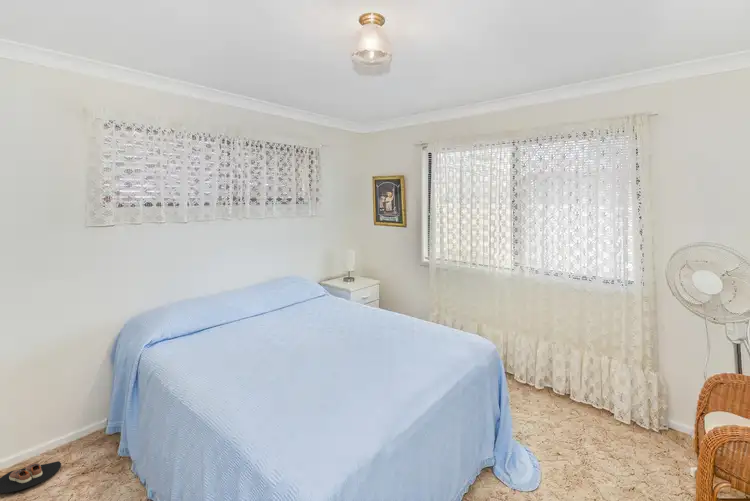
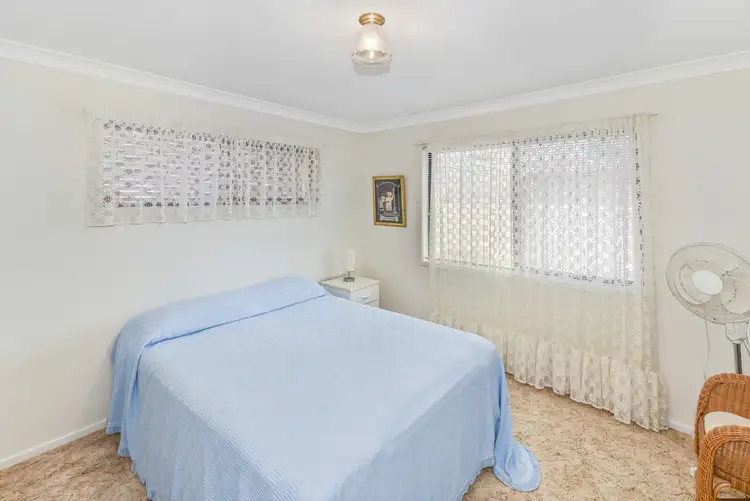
- slippers [0,460,62,494]
